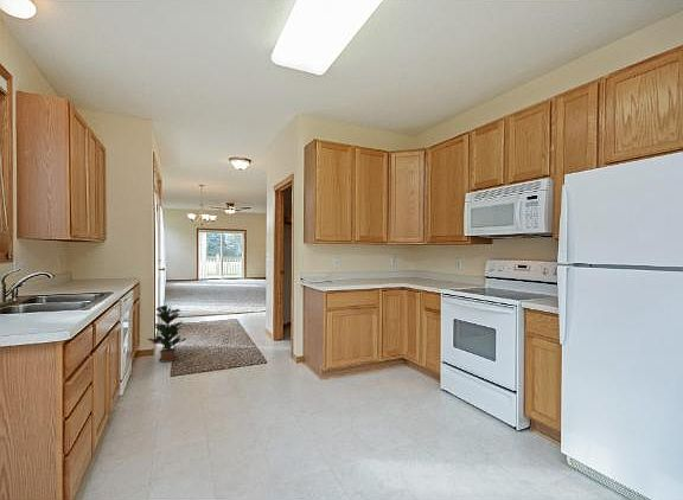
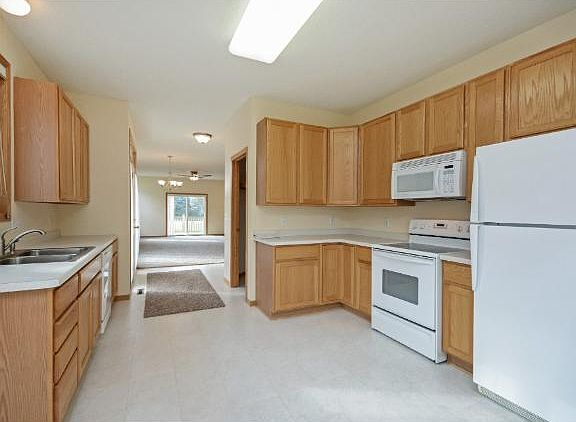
- potted plant [147,305,187,364]
